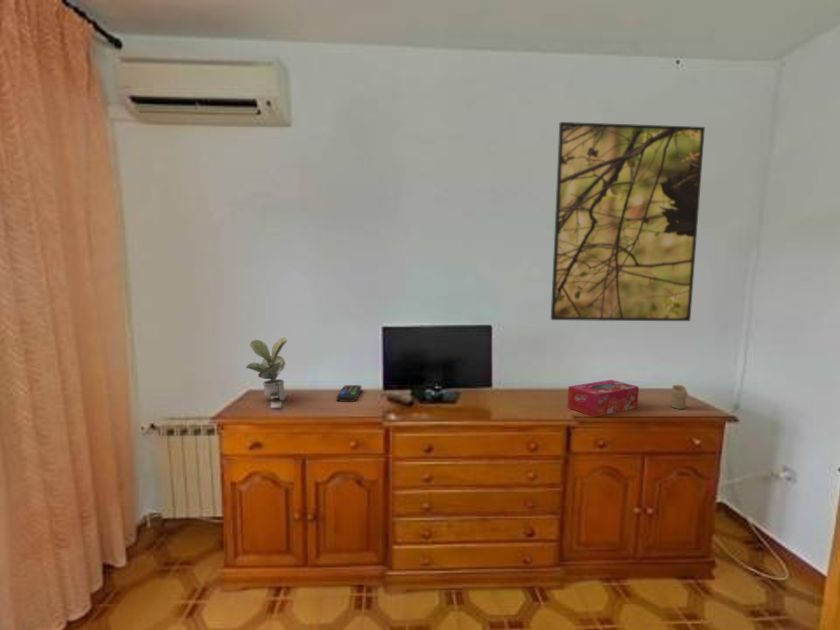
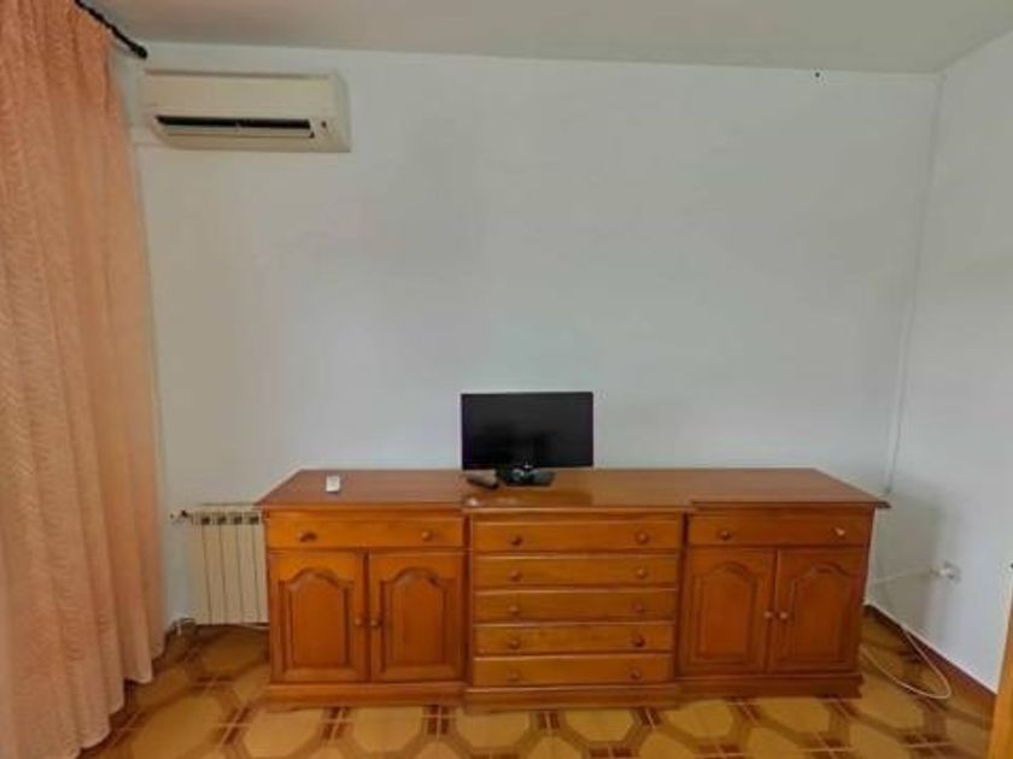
- potted plant [245,337,288,401]
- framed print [550,121,706,322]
- remote control [336,384,362,403]
- candle [670,384,688,410]
- tissue box [566,379,640,418]
